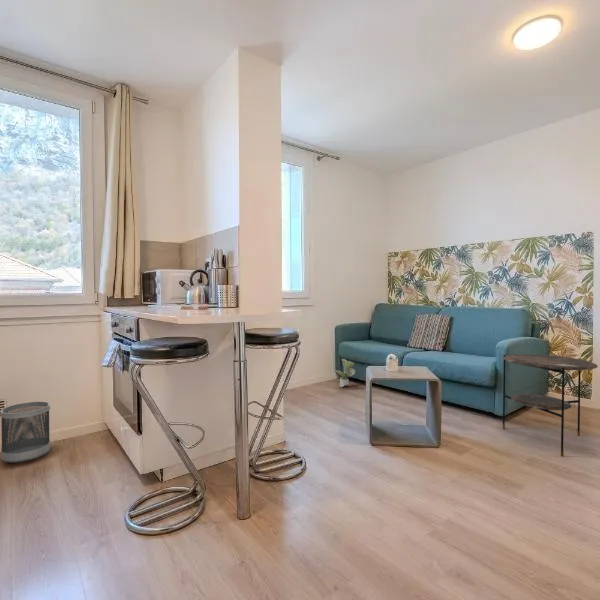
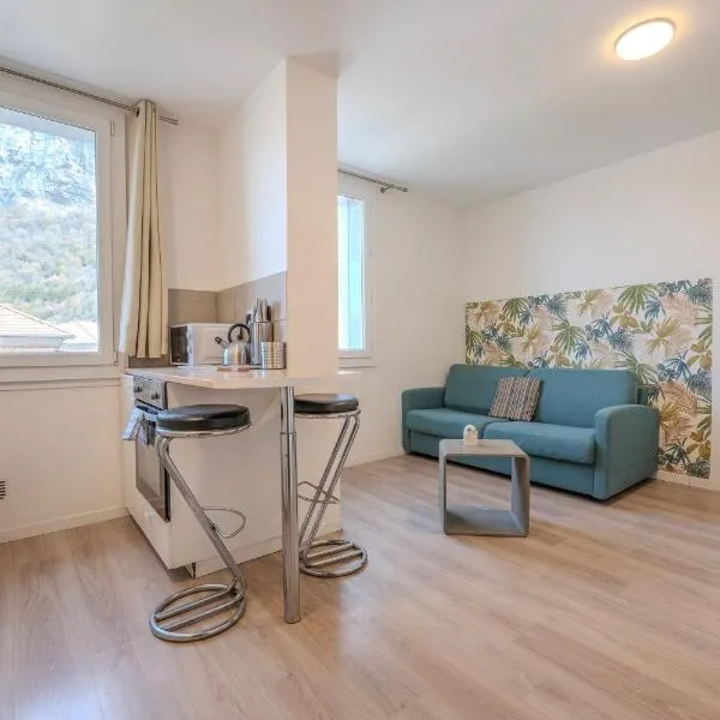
- wastebasket [0,401,51,464]
- potted plant [334,358,356,388]
- side table [502,353,599,457]
